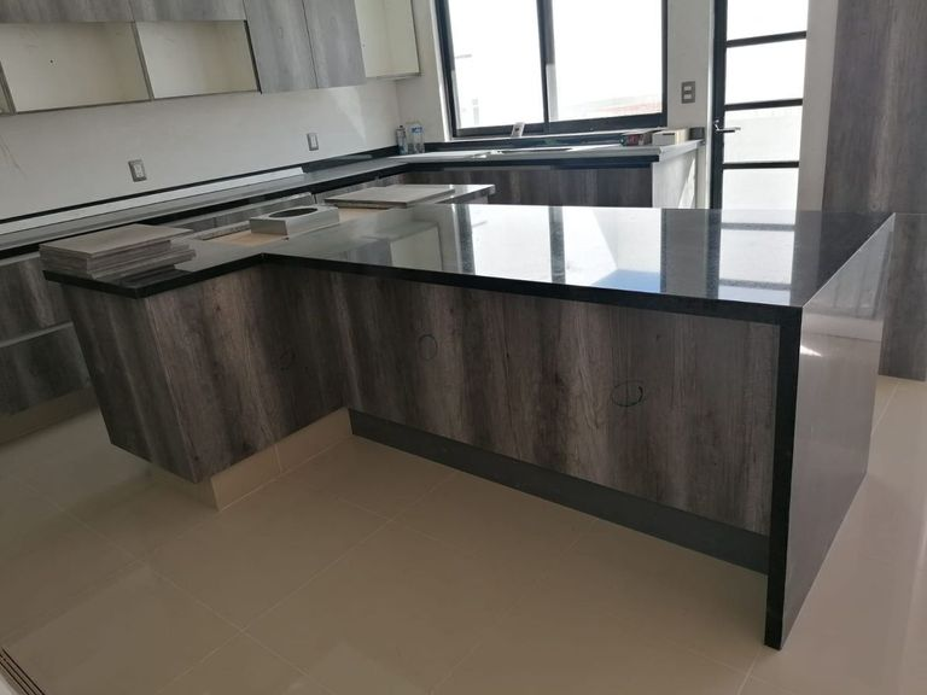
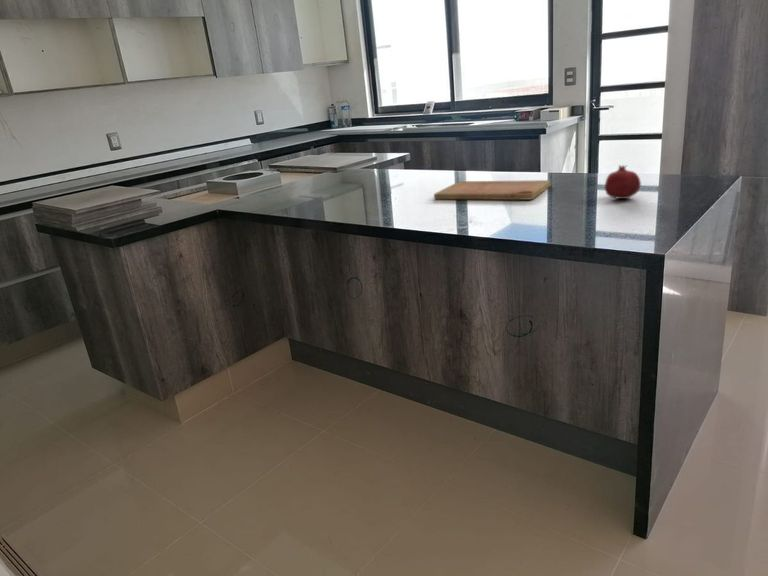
+ cutting board [433,179,551,201]
+ fruit [604,164,642,200]
